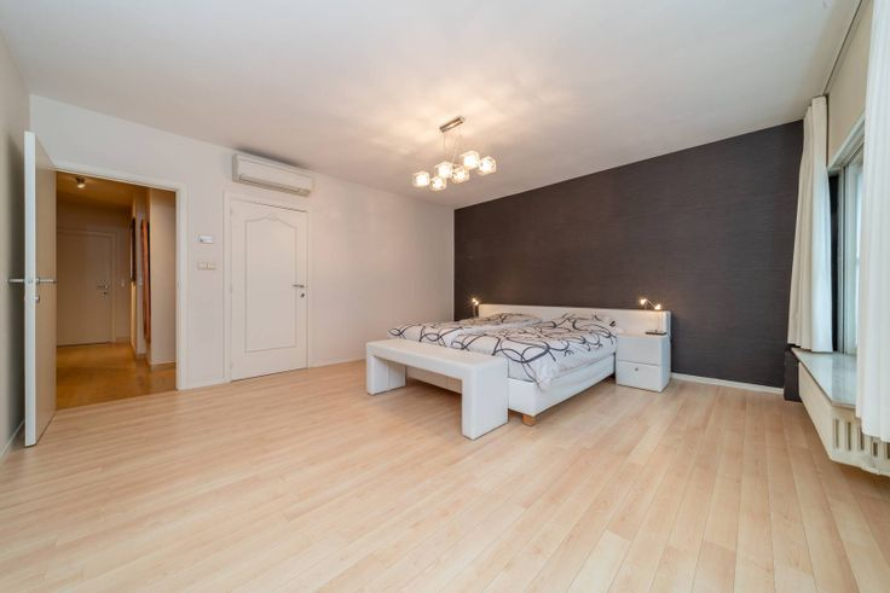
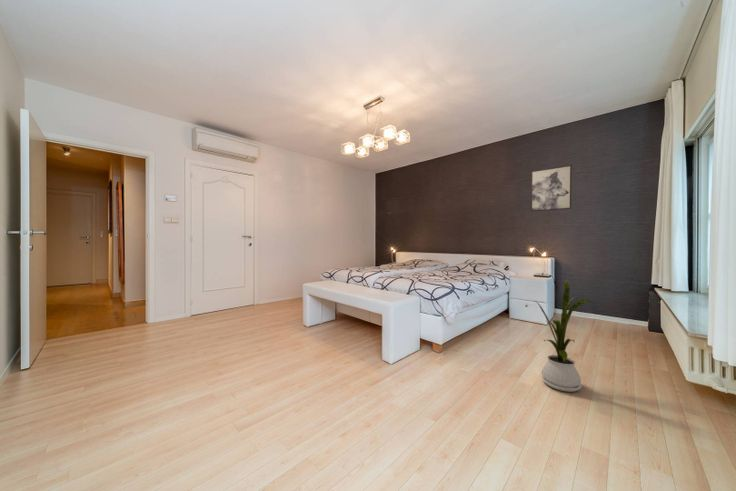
+ house plant [532,279,592,393]
+ wall art [530,164,573,212]
